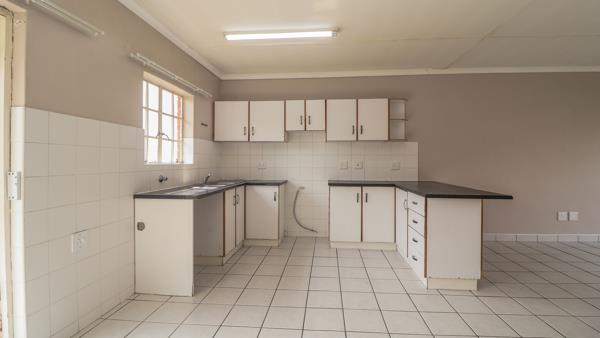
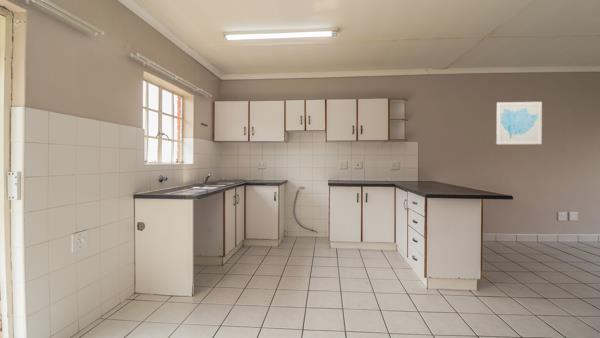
+ wall art [495,101,543,145]
